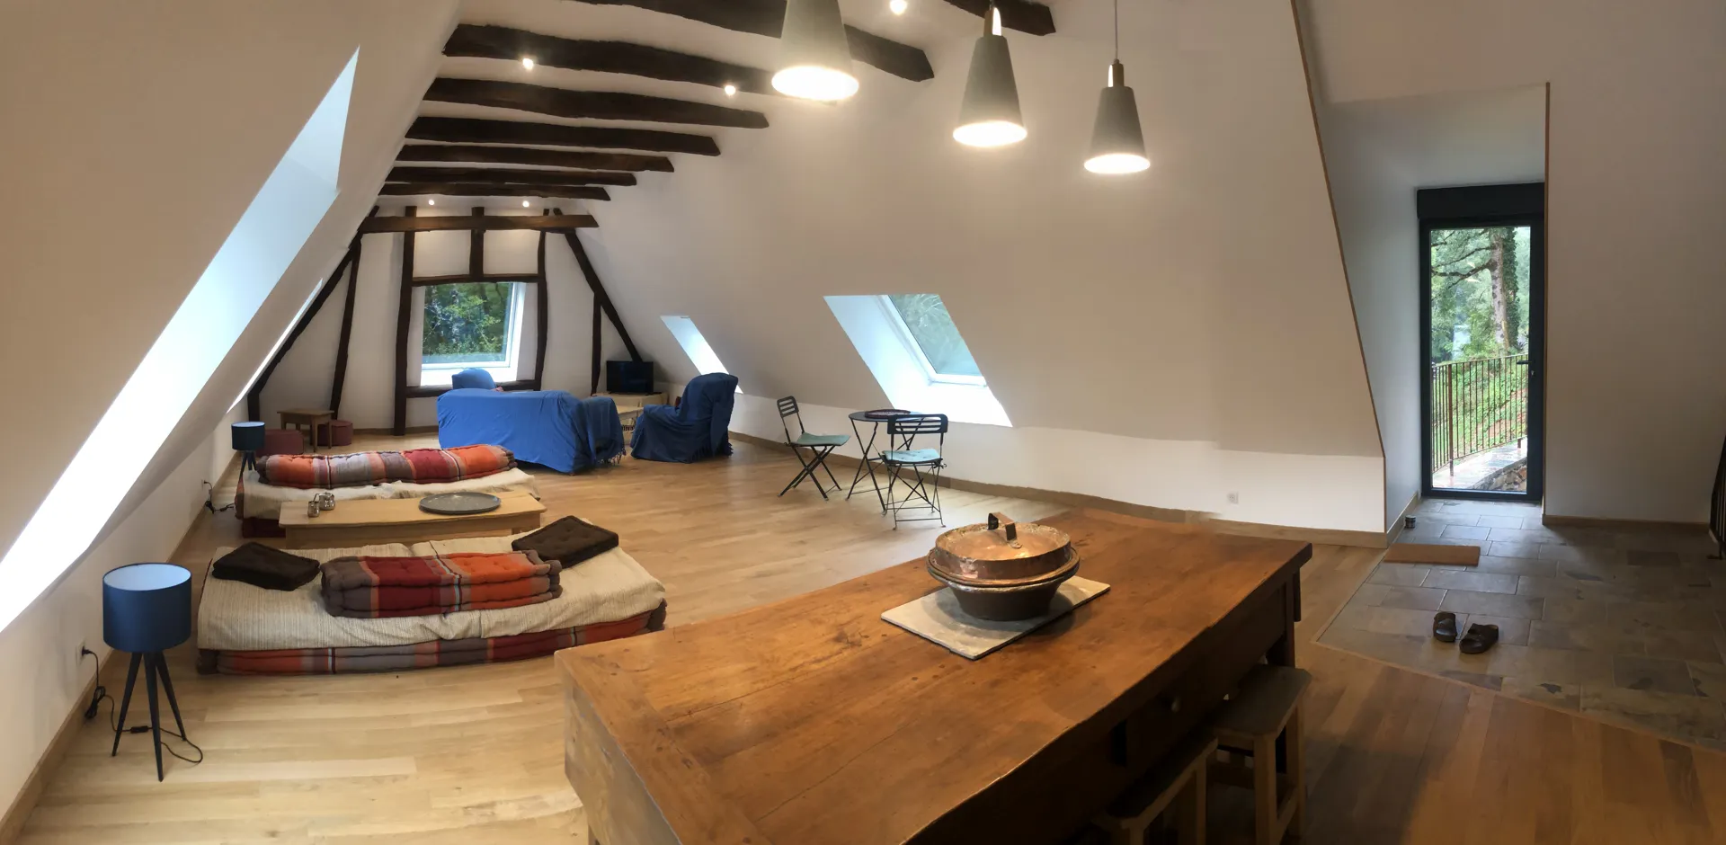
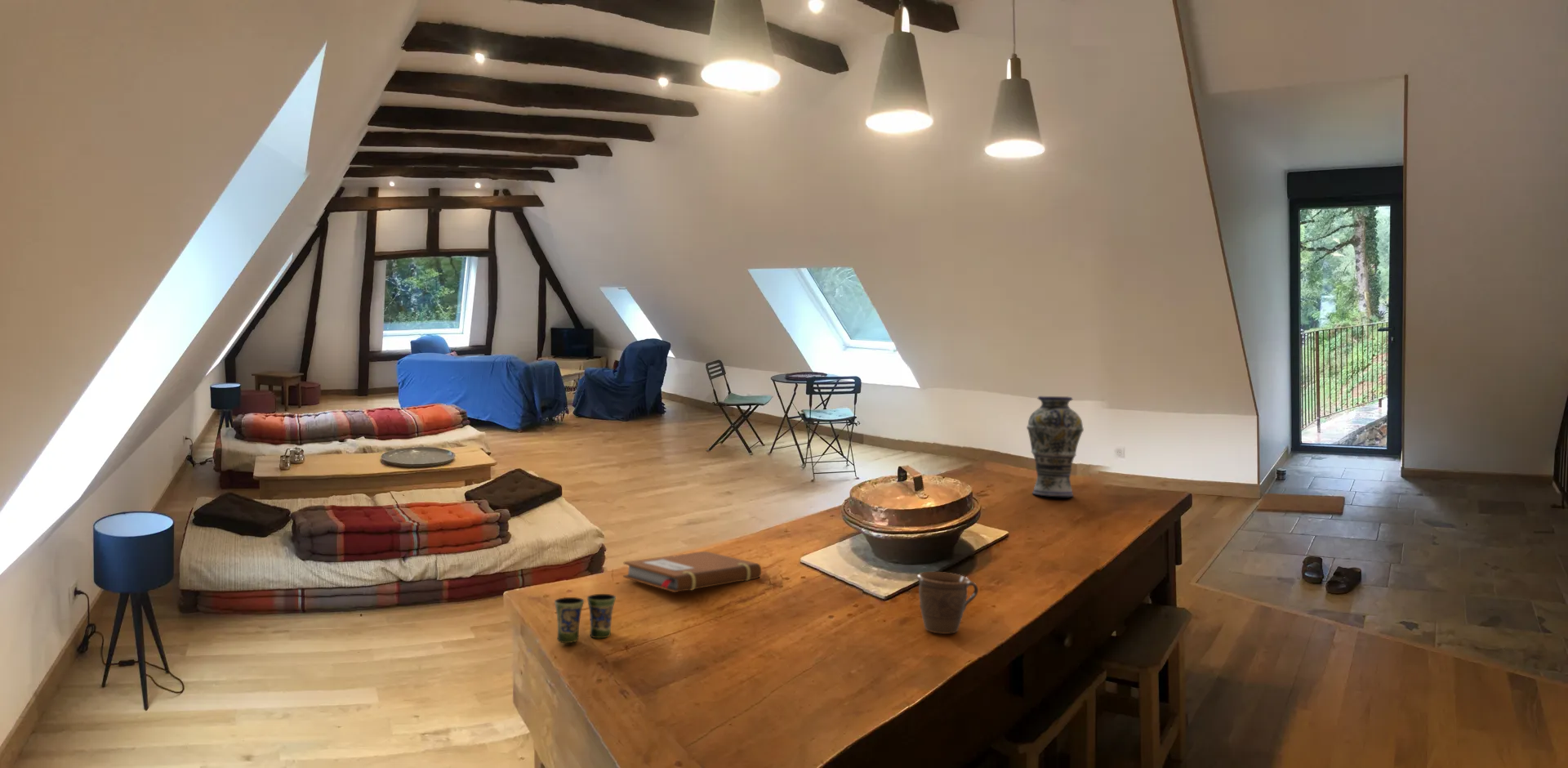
+ notebook [622,551,762,593]
+ cup [554,593,617,644]
+ vase [1026,395,1085,498]
+ mug [915,571,979,635]
